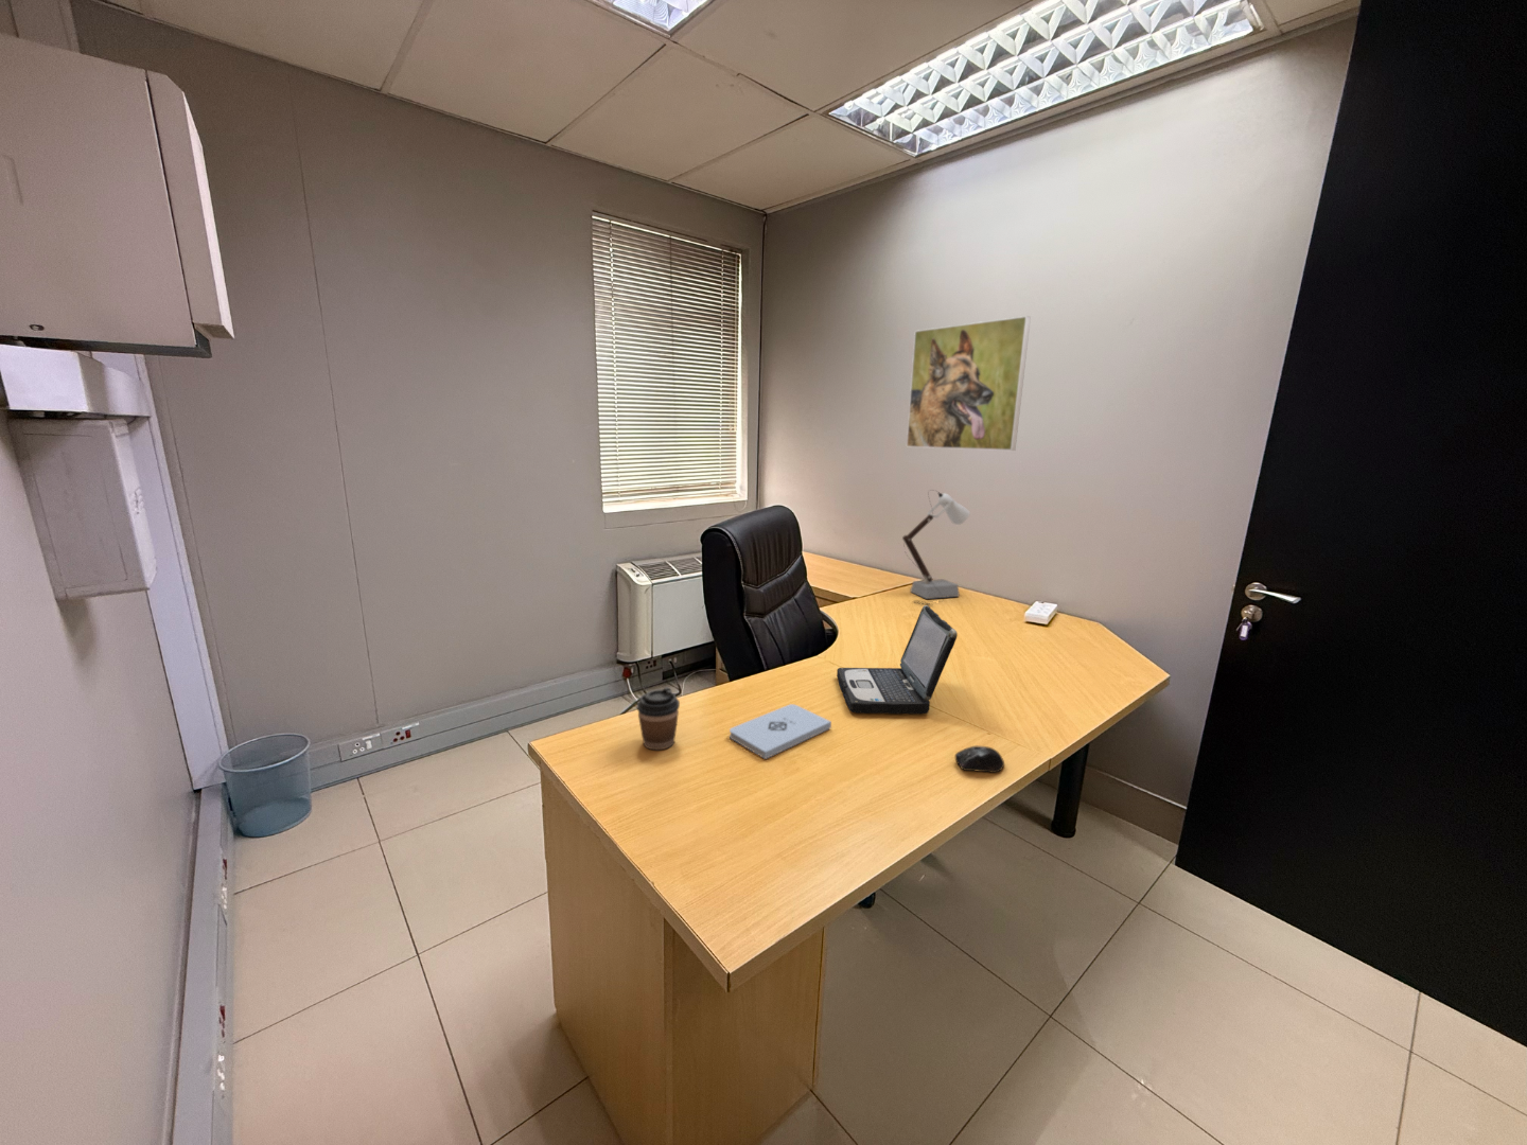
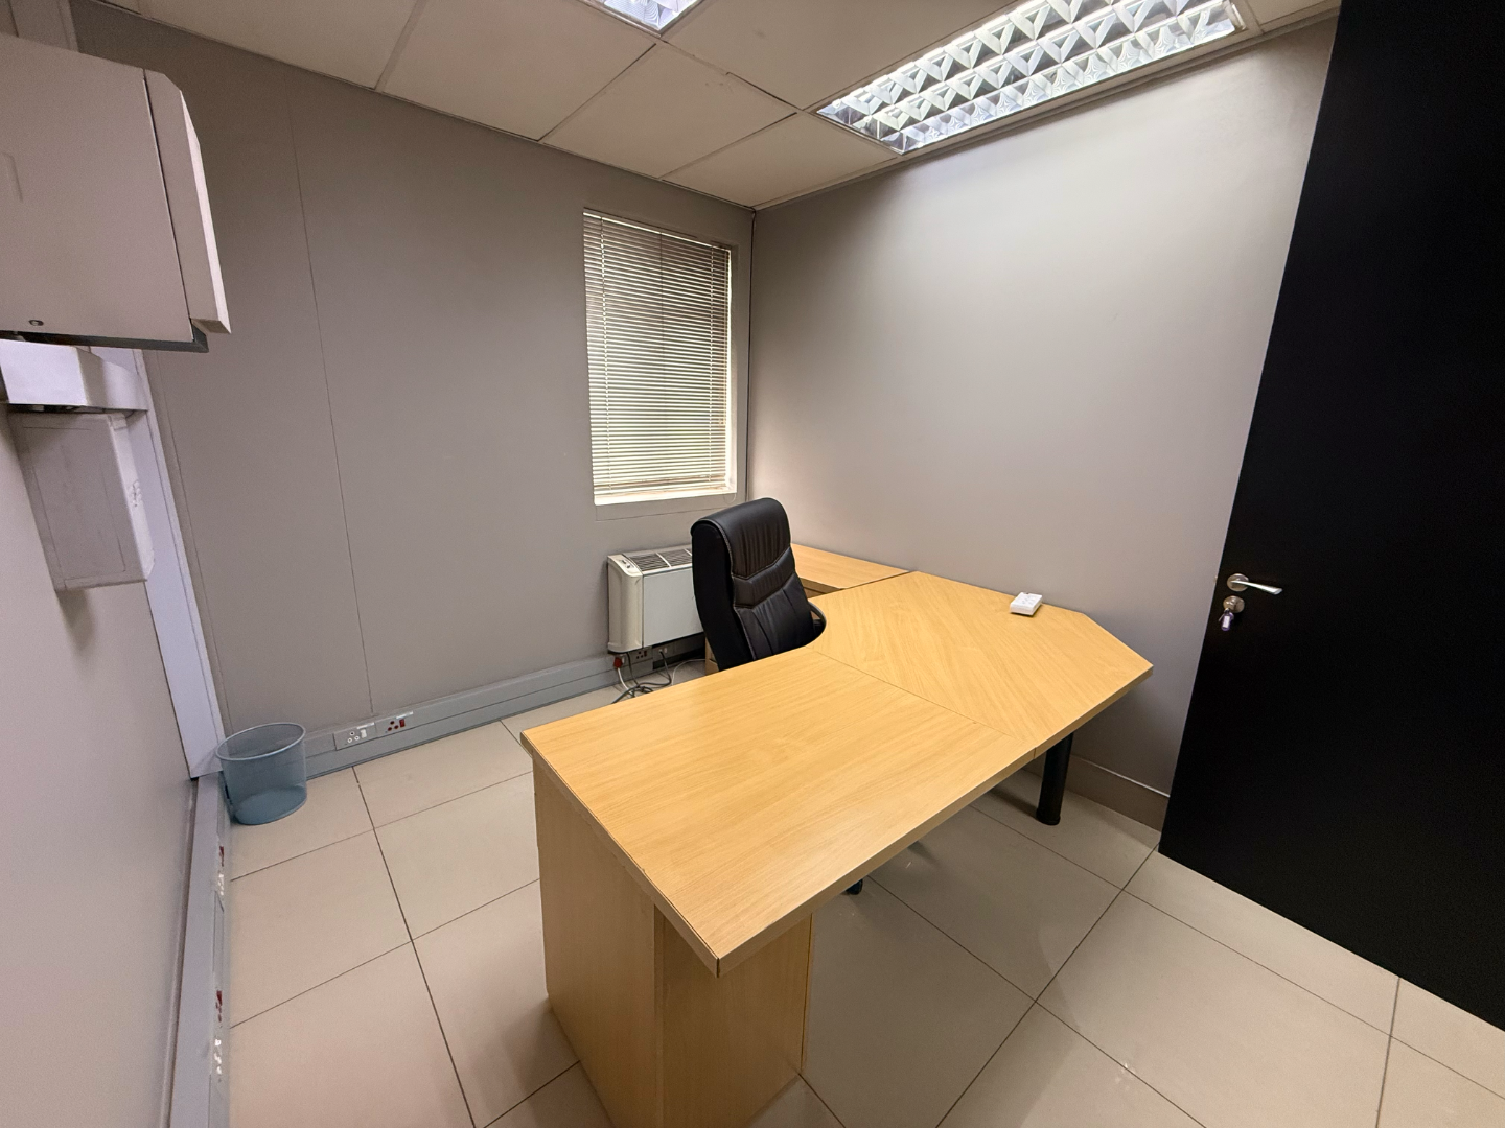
- computer mouse [955,746,1005,773]
- notepad [729,702,832,760]
- laptop [836,605,958,714]
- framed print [905,315,1032,452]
- desk lamp [902,488,972,606]
- coffee cup [636,686,681,751]
